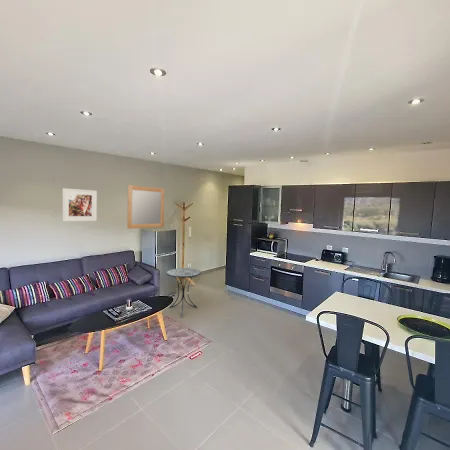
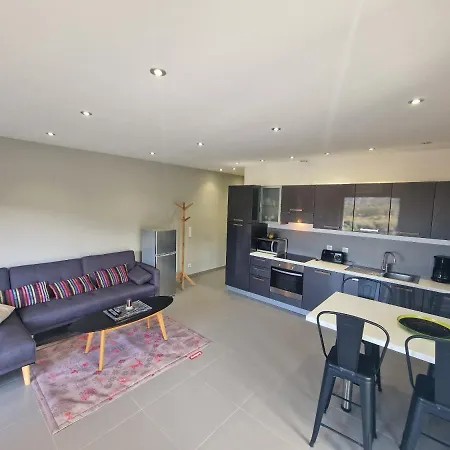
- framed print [62,187,98,222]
- side table [166,267,202,318]
- home mirror [126,184,166,230]
